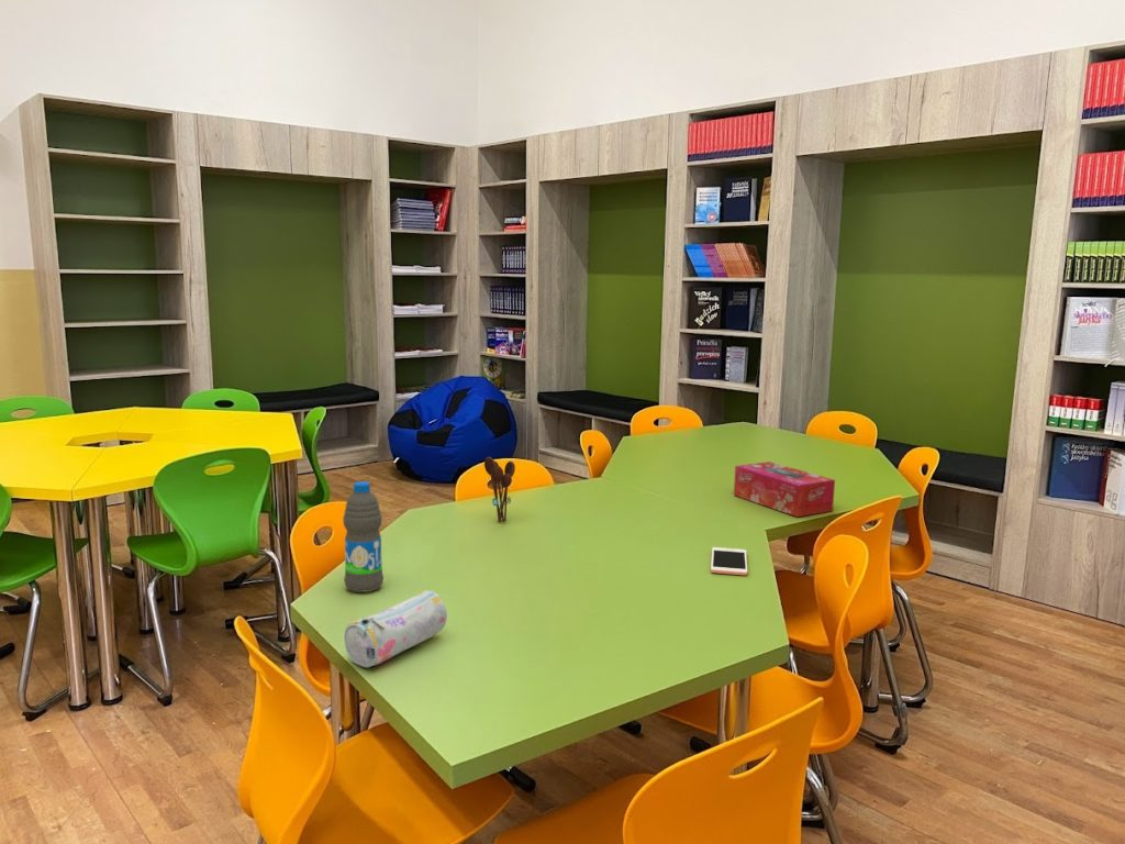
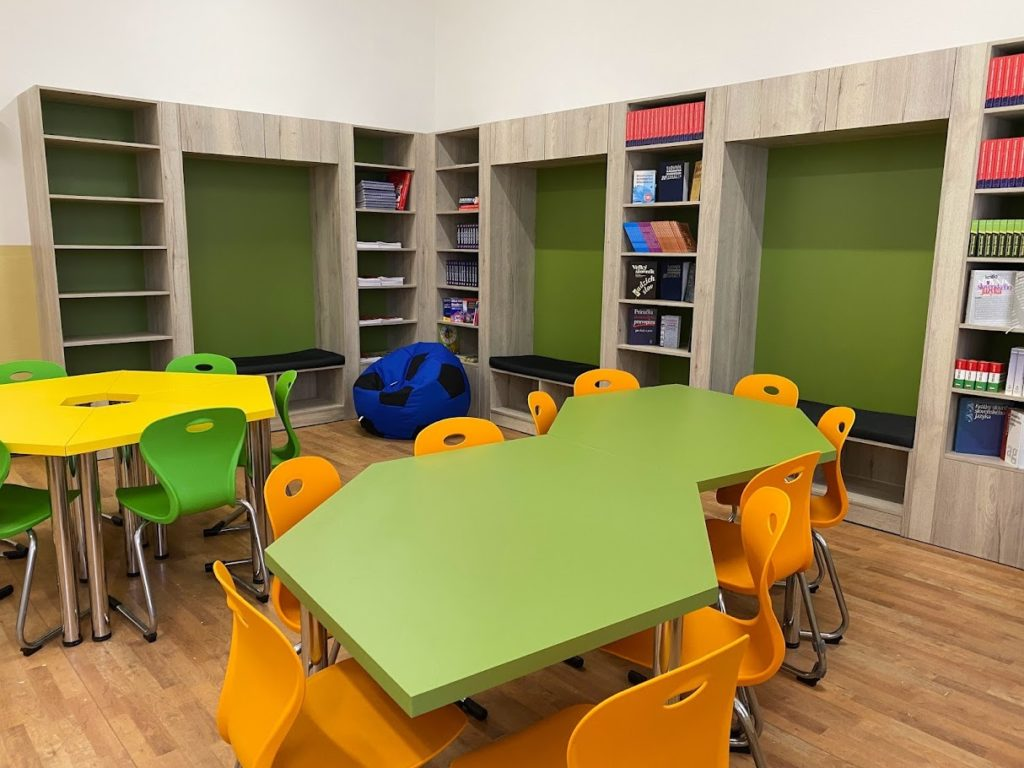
- water bottle [342,480,385,593]
- pencil case [343,590,448,668]
- tissue box [733,460,836,518]
- utensil holder [483,456,516,523]
- cell phone [710,546,748,576]
